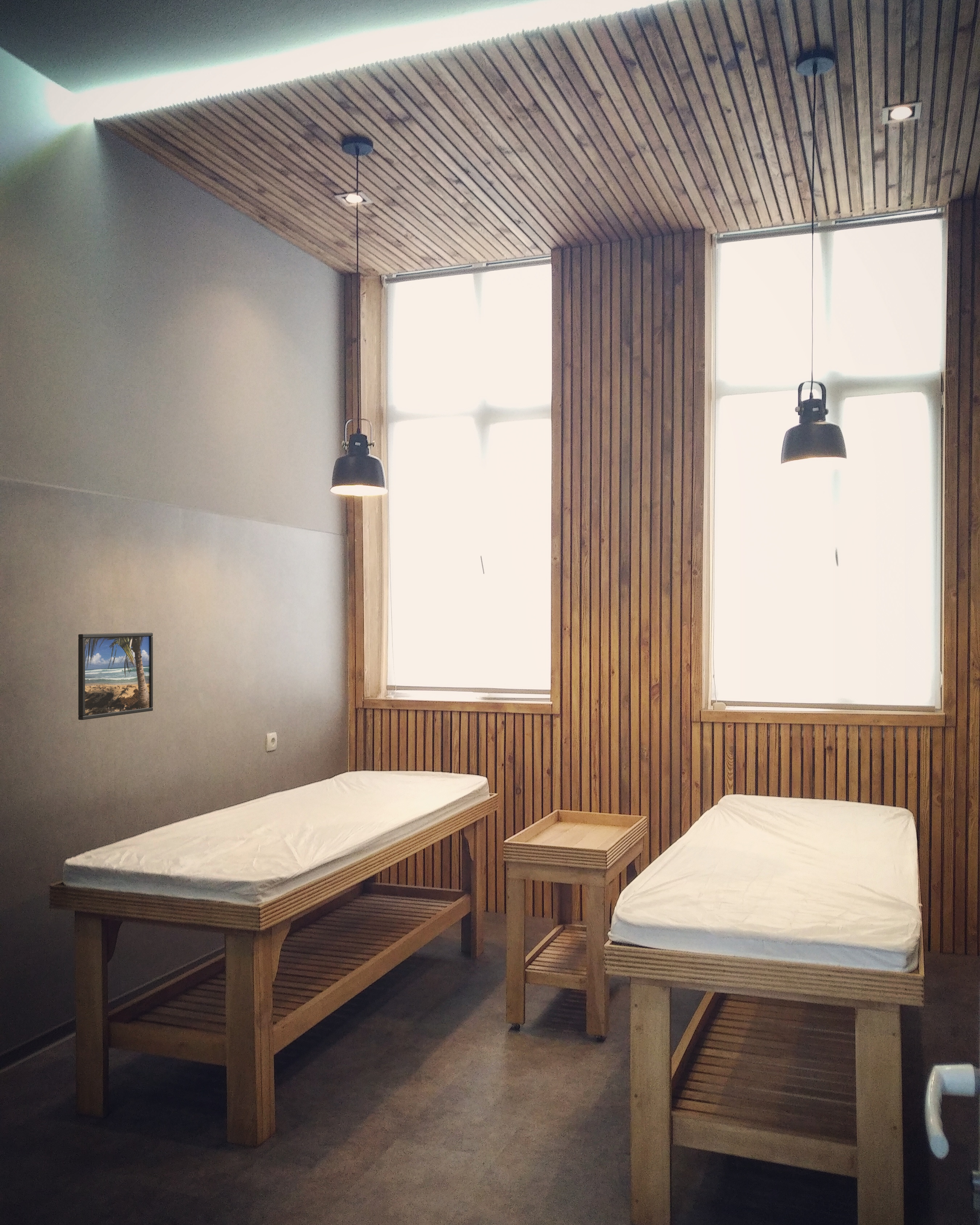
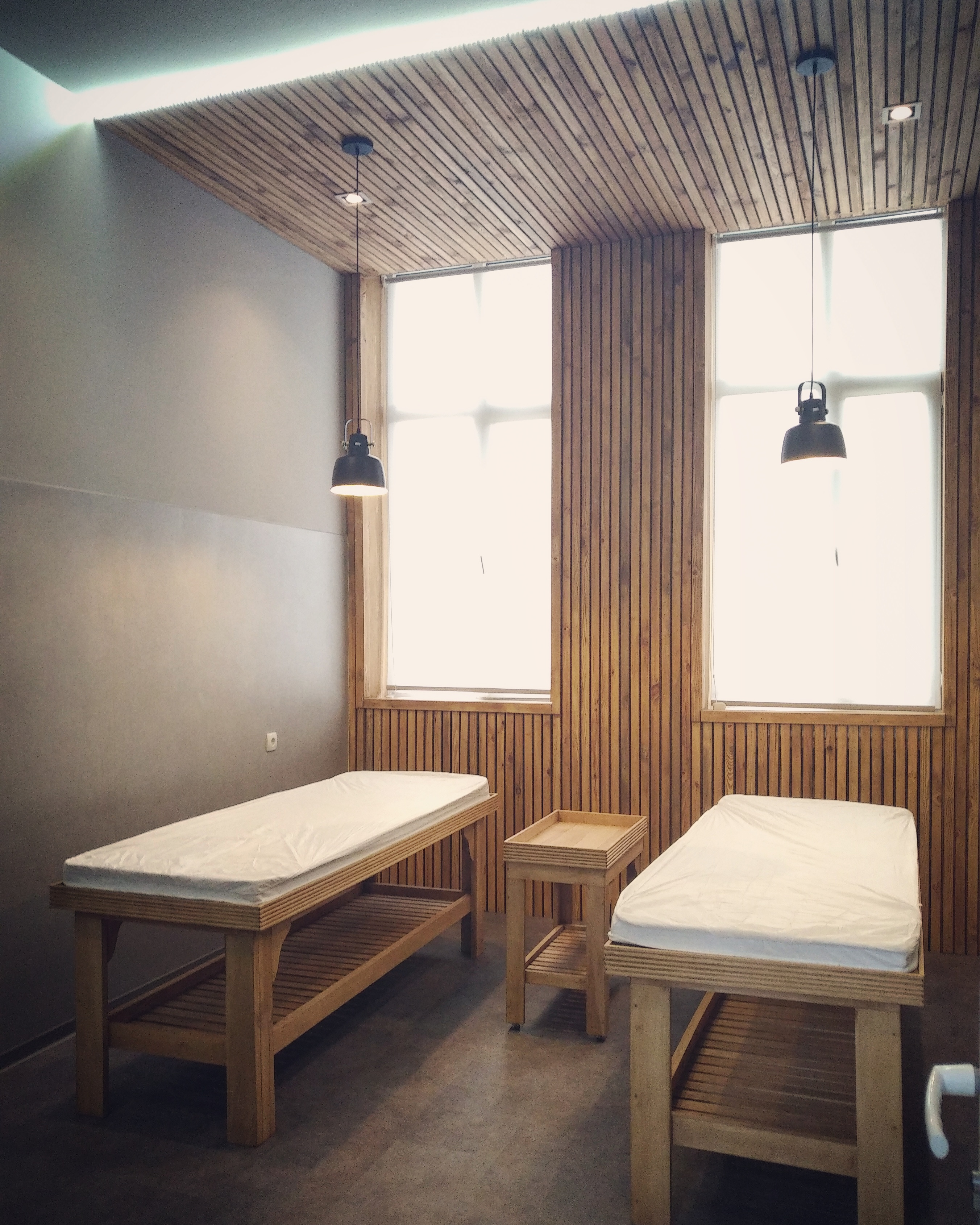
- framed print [78,632,153,720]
